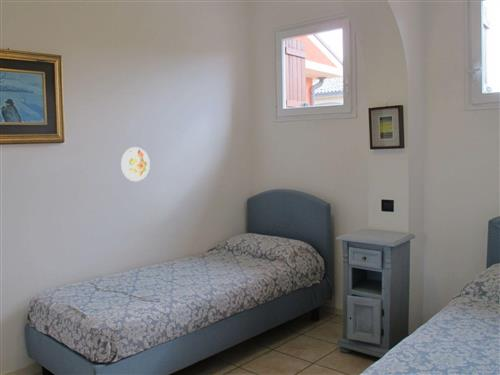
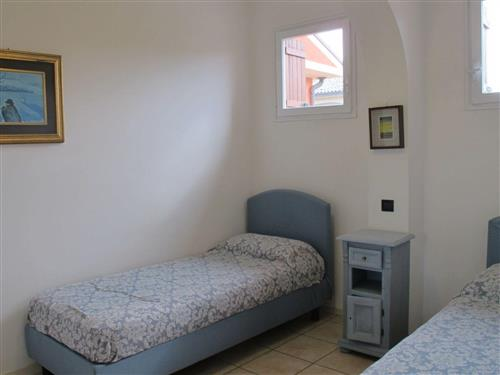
- decorative plate [120,146,151,182]
